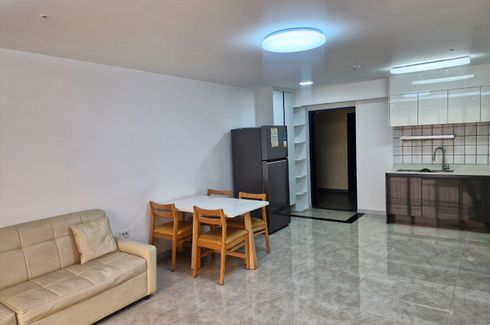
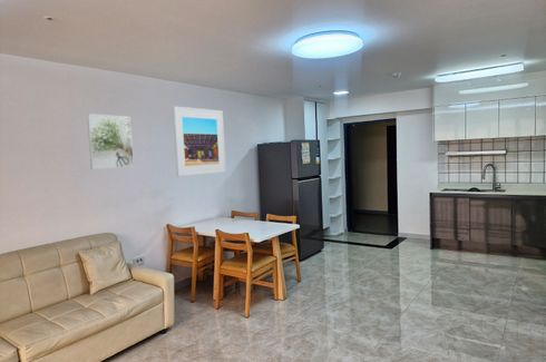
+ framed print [86,112,135,170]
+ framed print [172,105,227,177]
